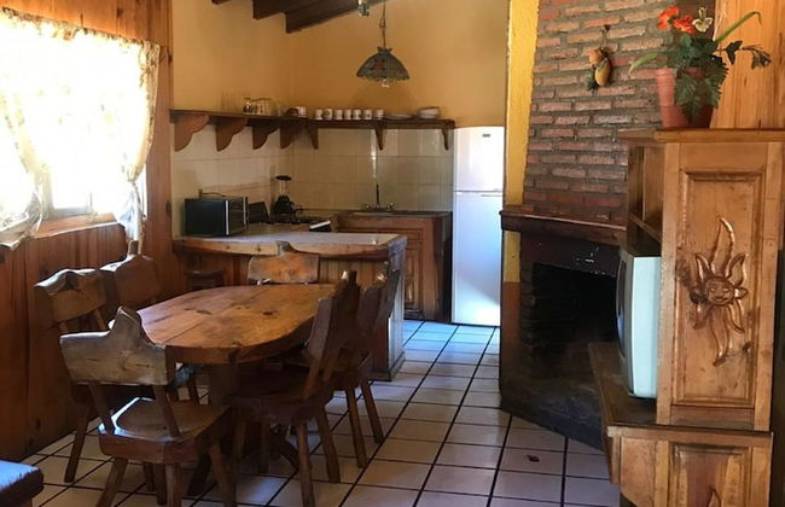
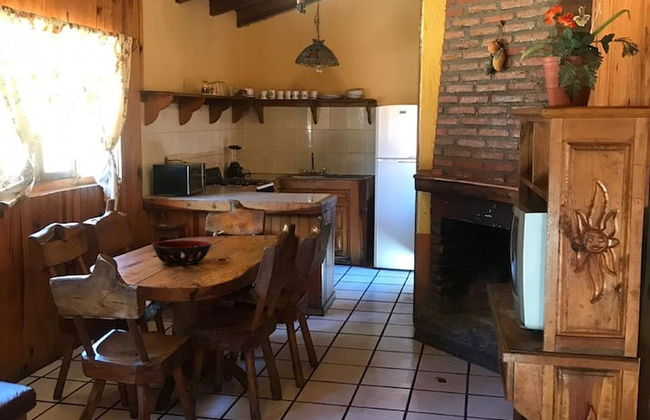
+ decorative bowl [151,239,213,266]
